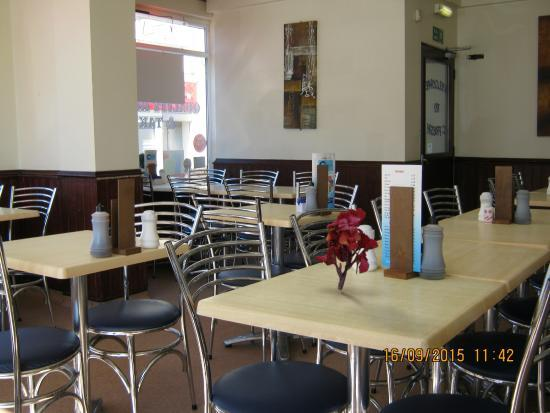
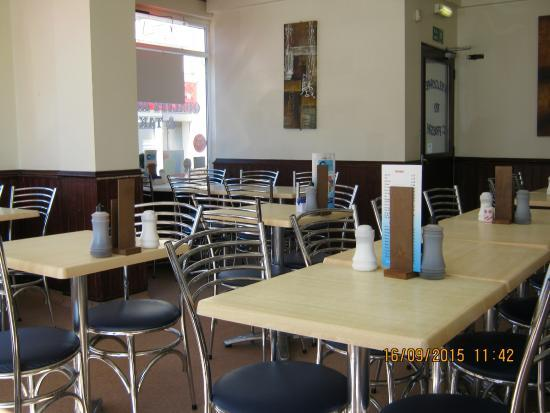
- artificial flower [315,207,379,291]
